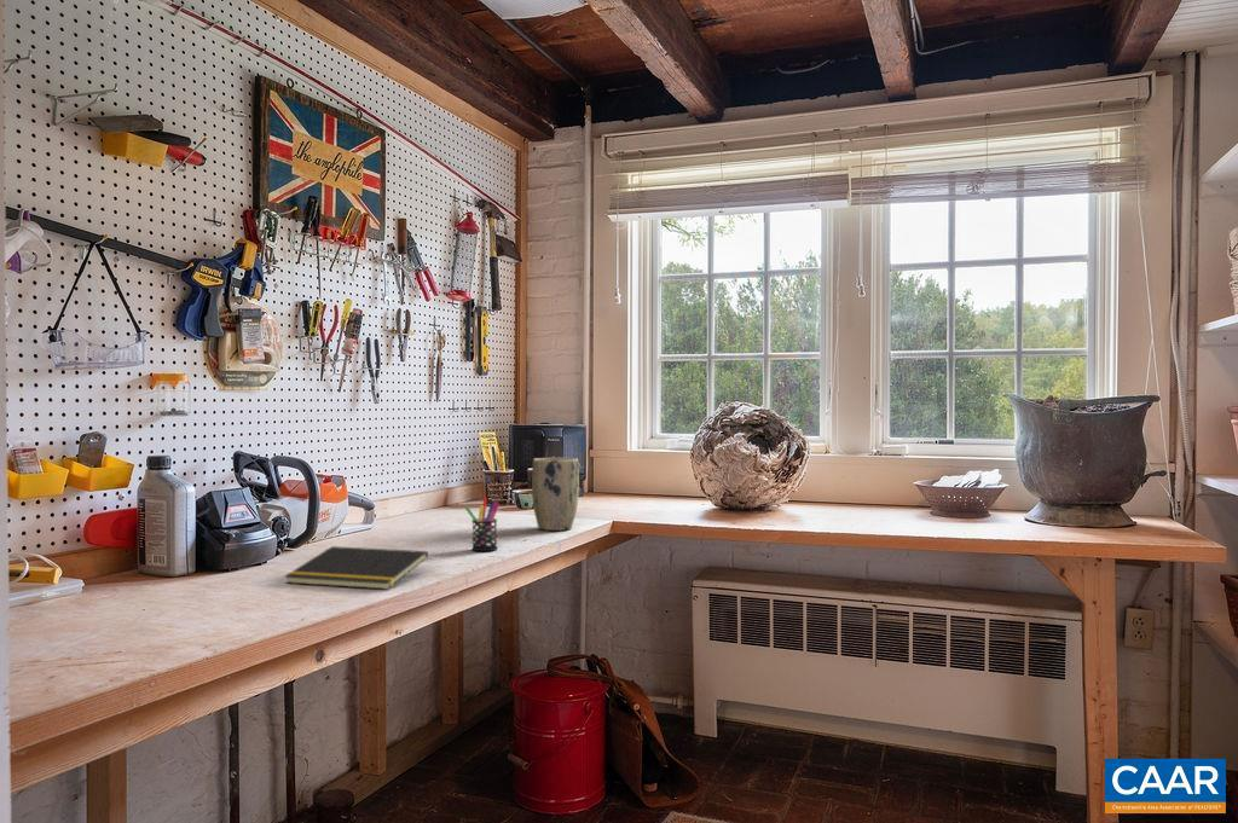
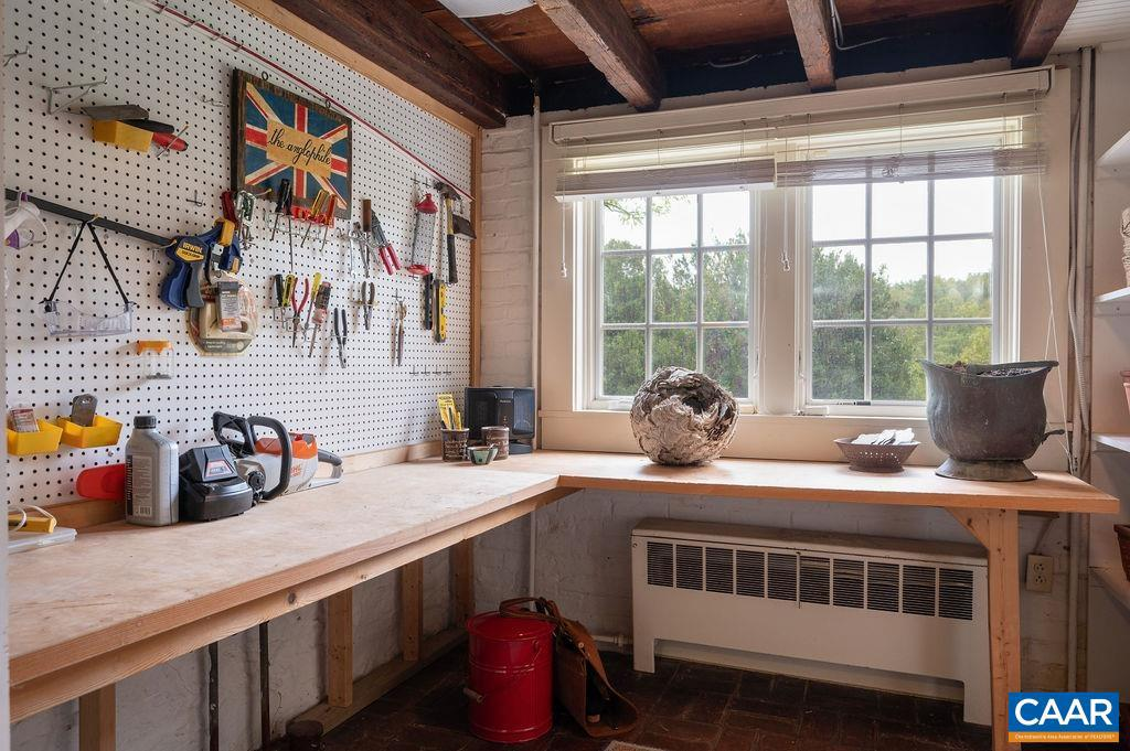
- notepad [283,545,429,591]
- plant pot [531,457,580,532]
- pen holder [464,495,501,552]
